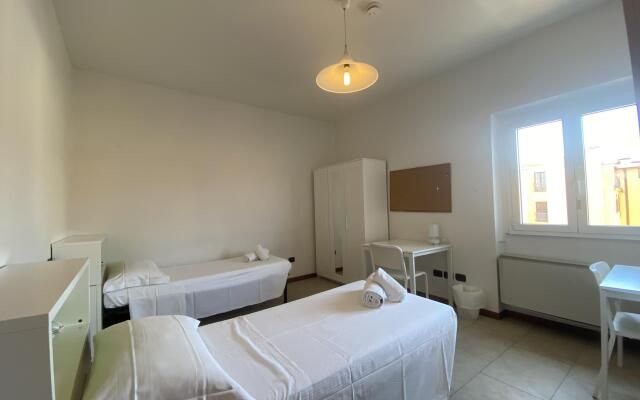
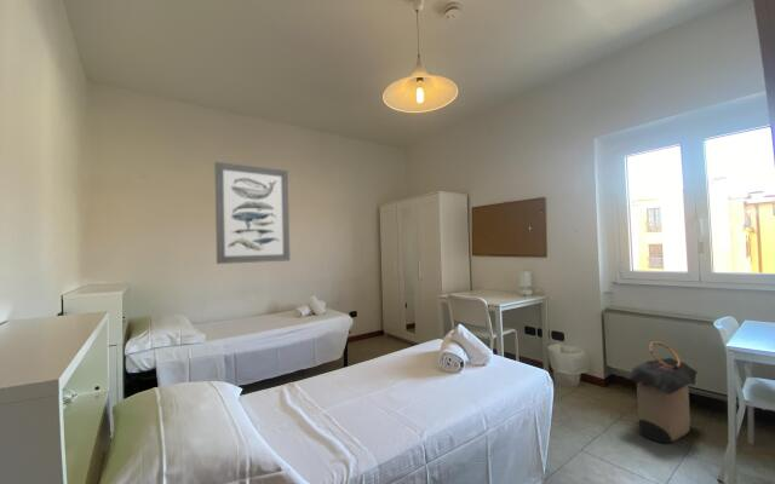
+ laundry hamper [625,340,699,444]
+ wall art [214,161,291,265]
